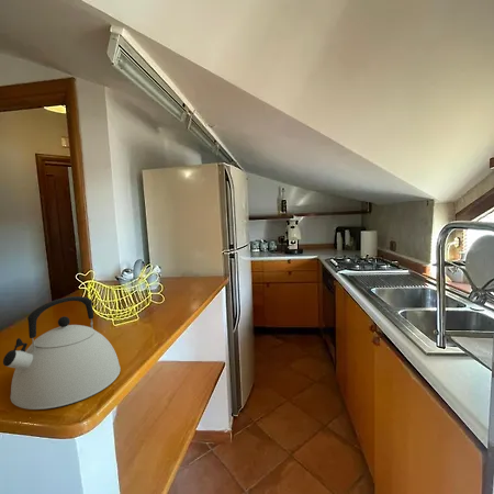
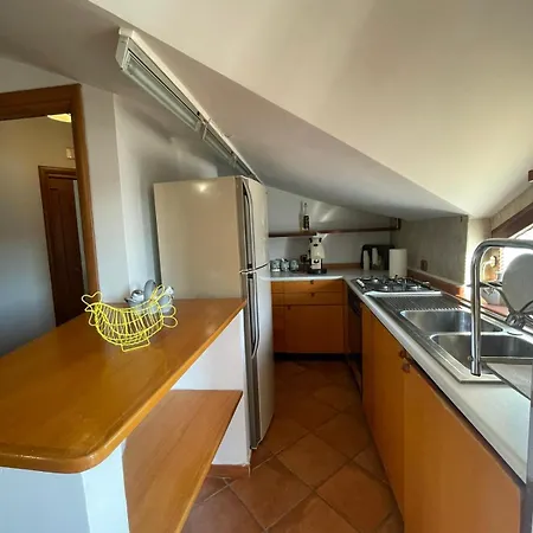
- kettle [2,295,122,411]
